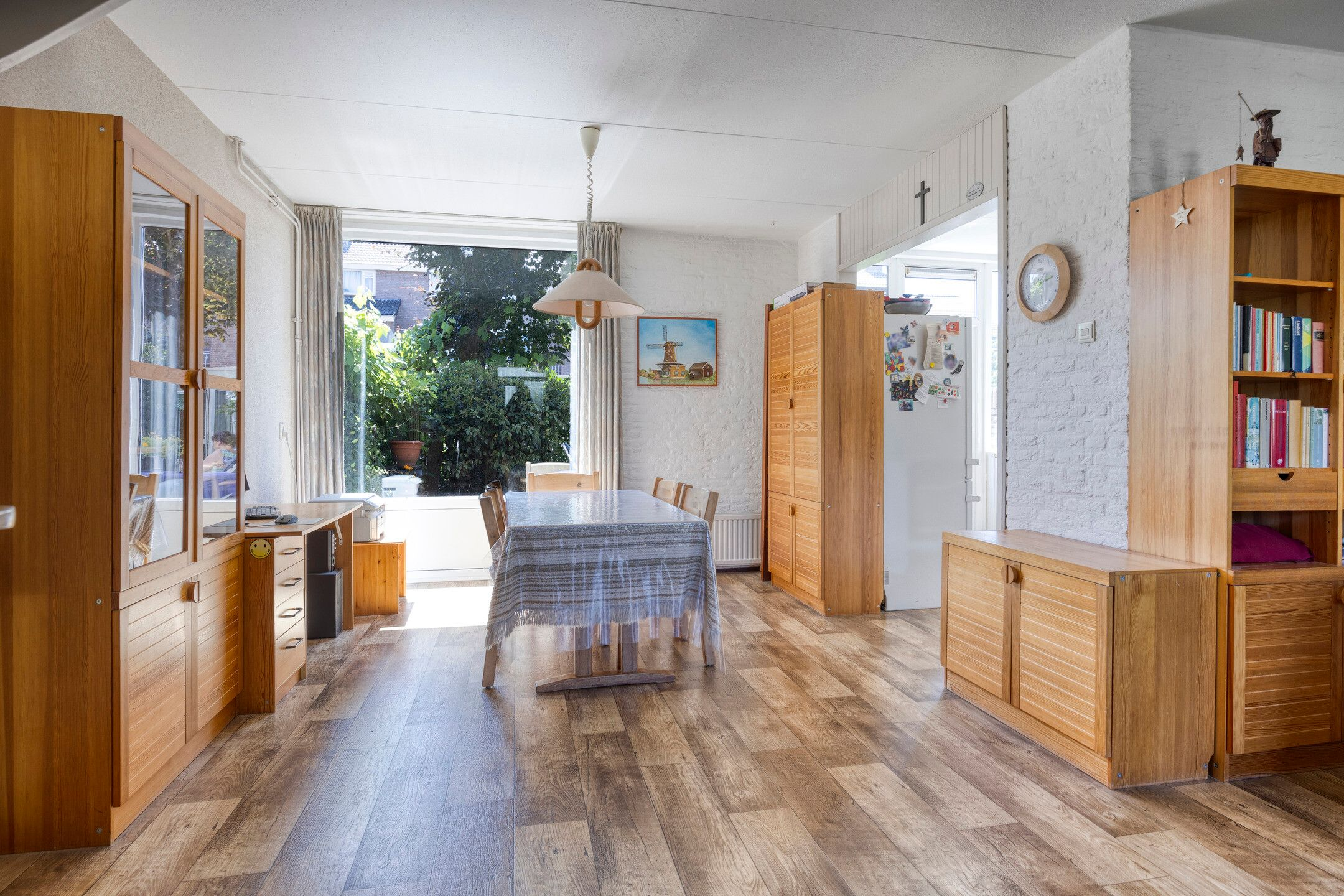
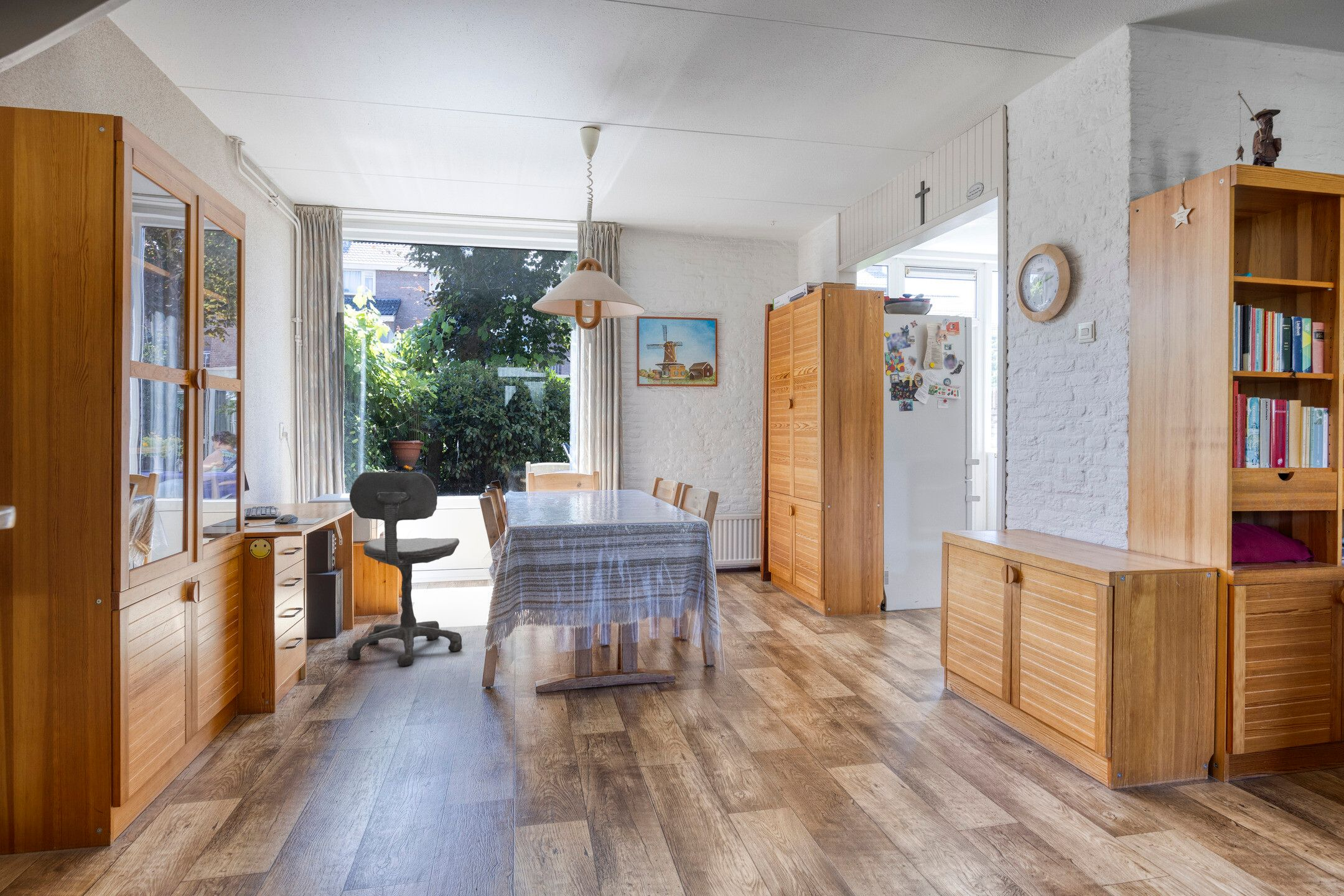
+ office chair [347,471,462,667]
